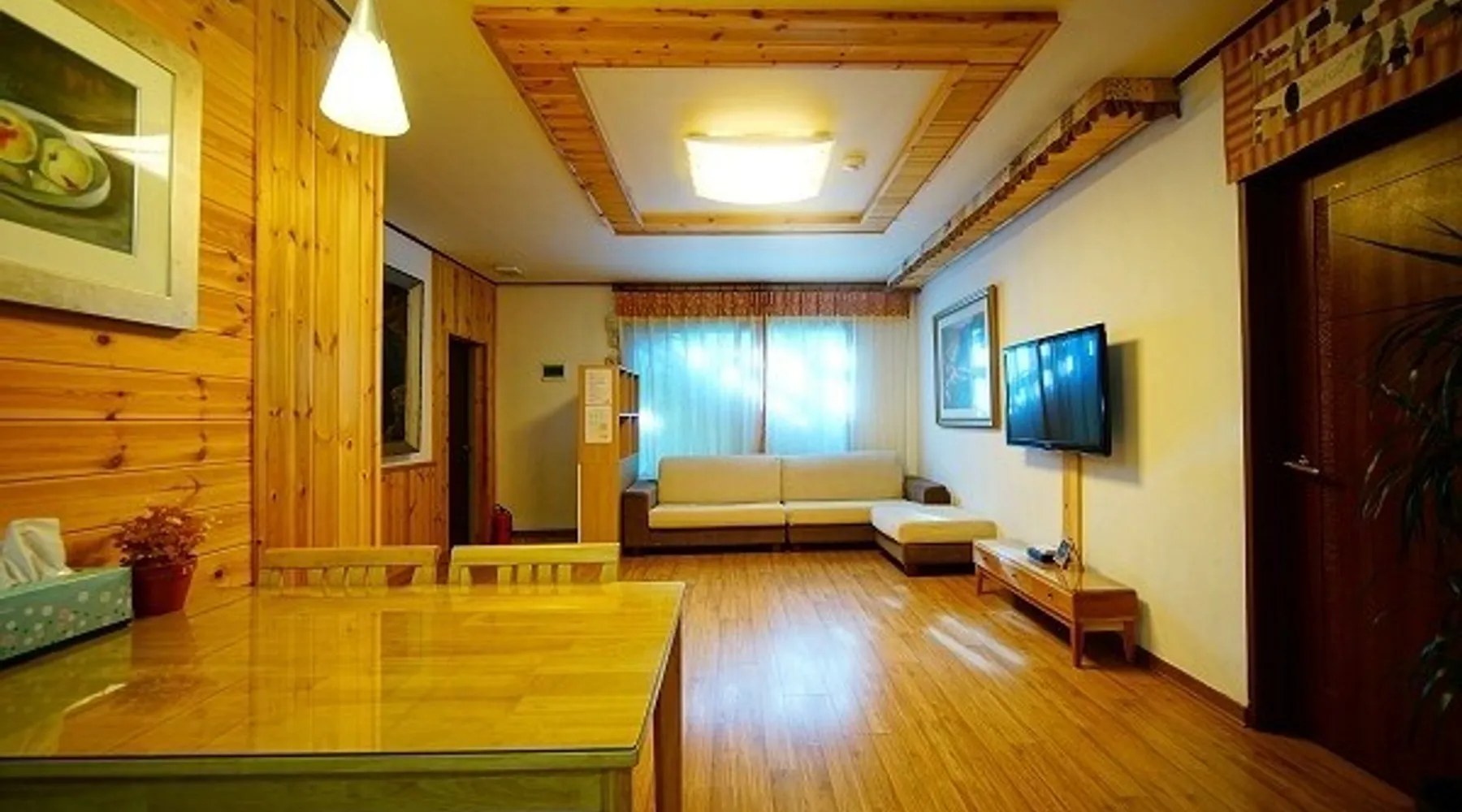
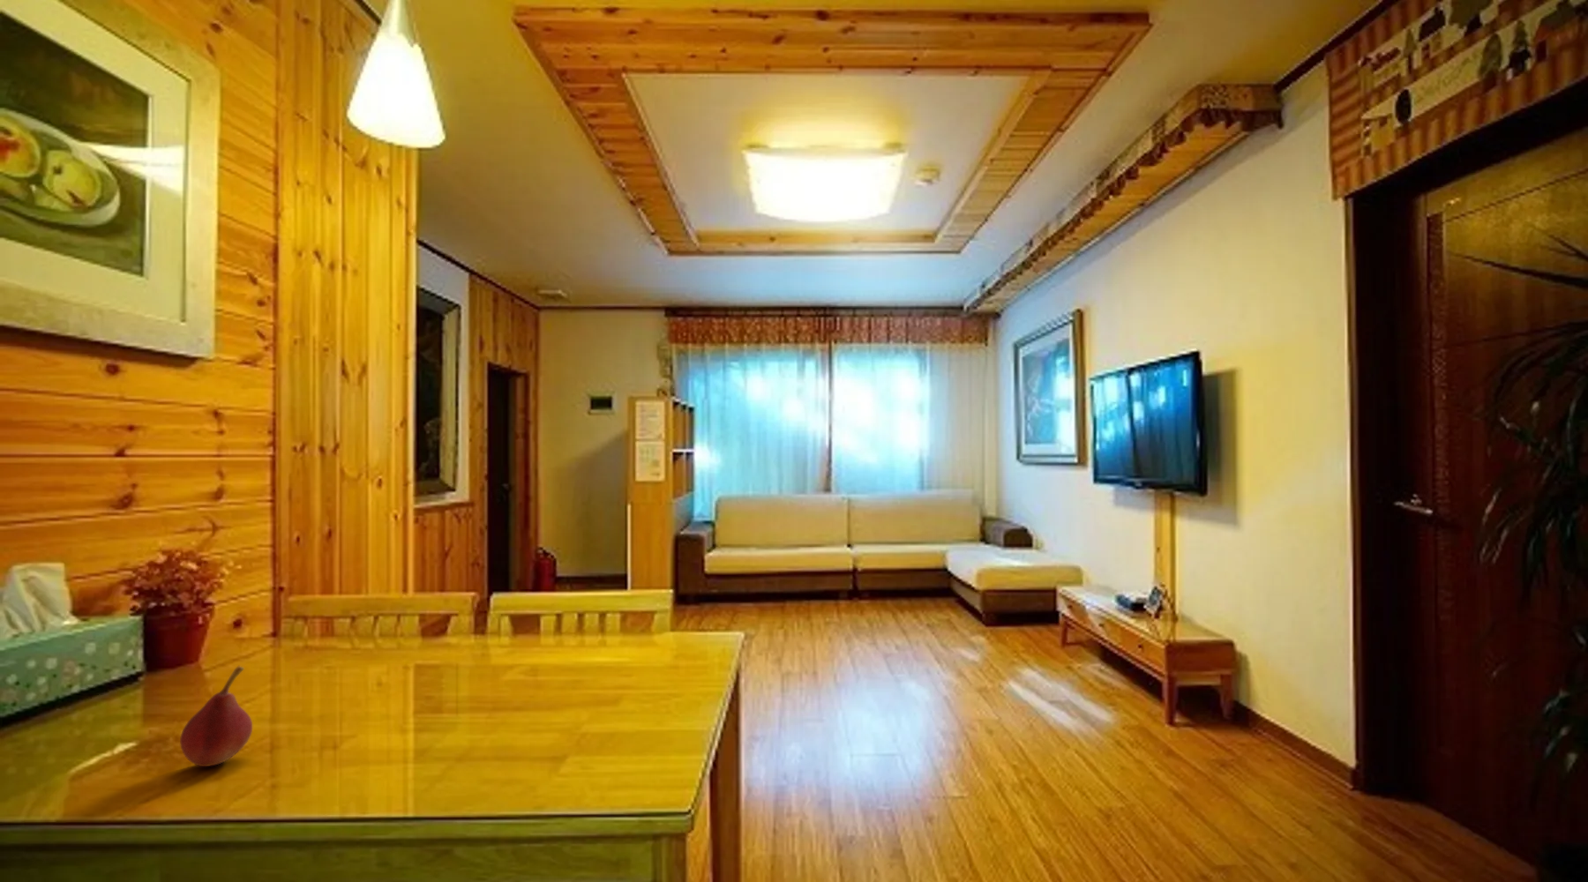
+ fruit [179,665,253,767]
